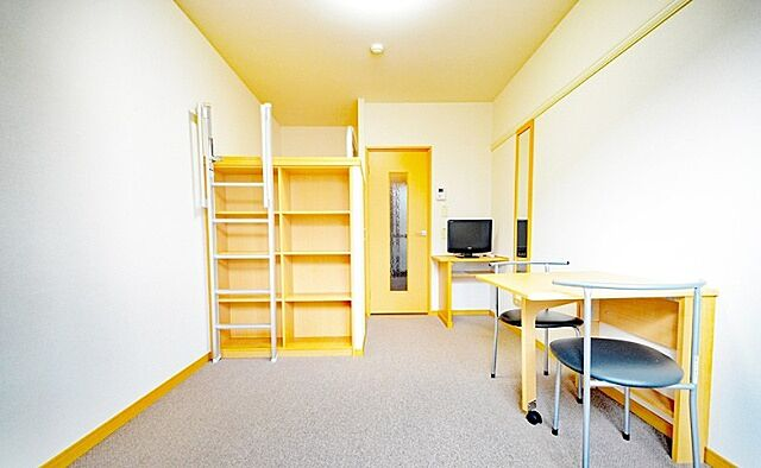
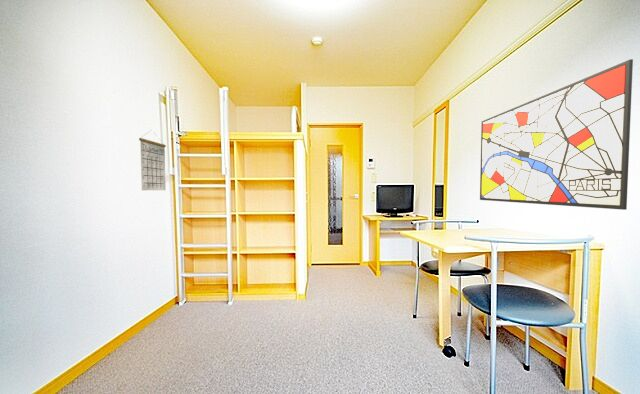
+ wall art [479,58,634,211]
+ calendar [138,130,167,191]
